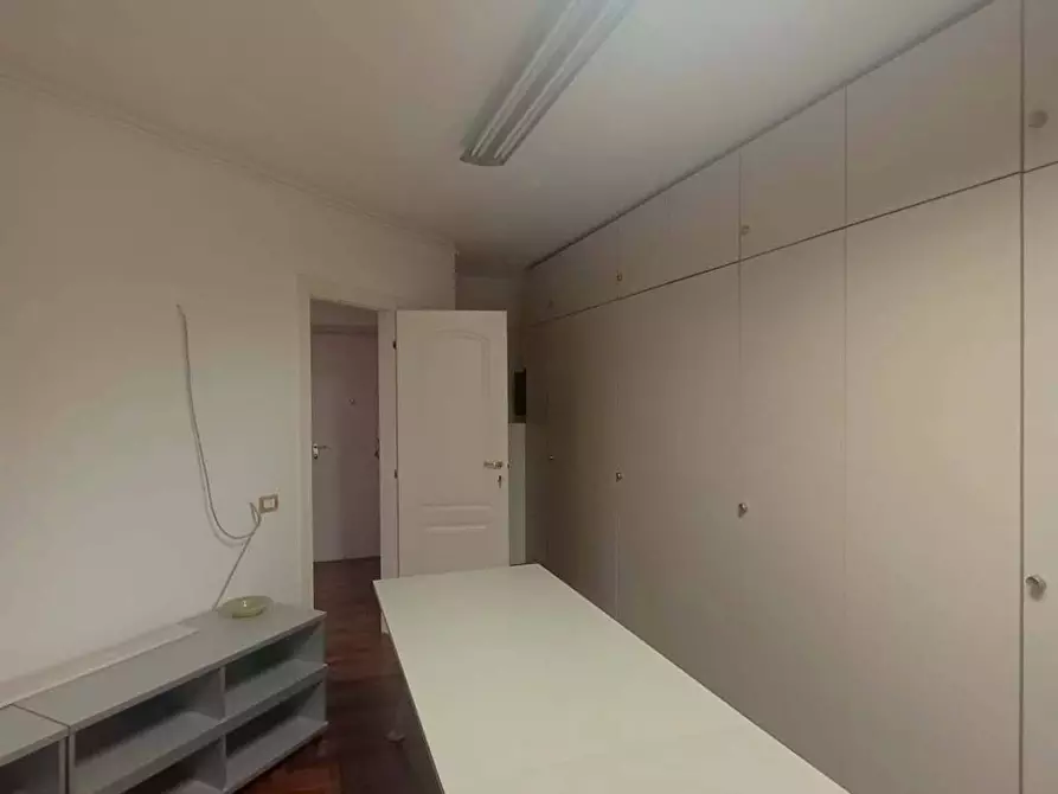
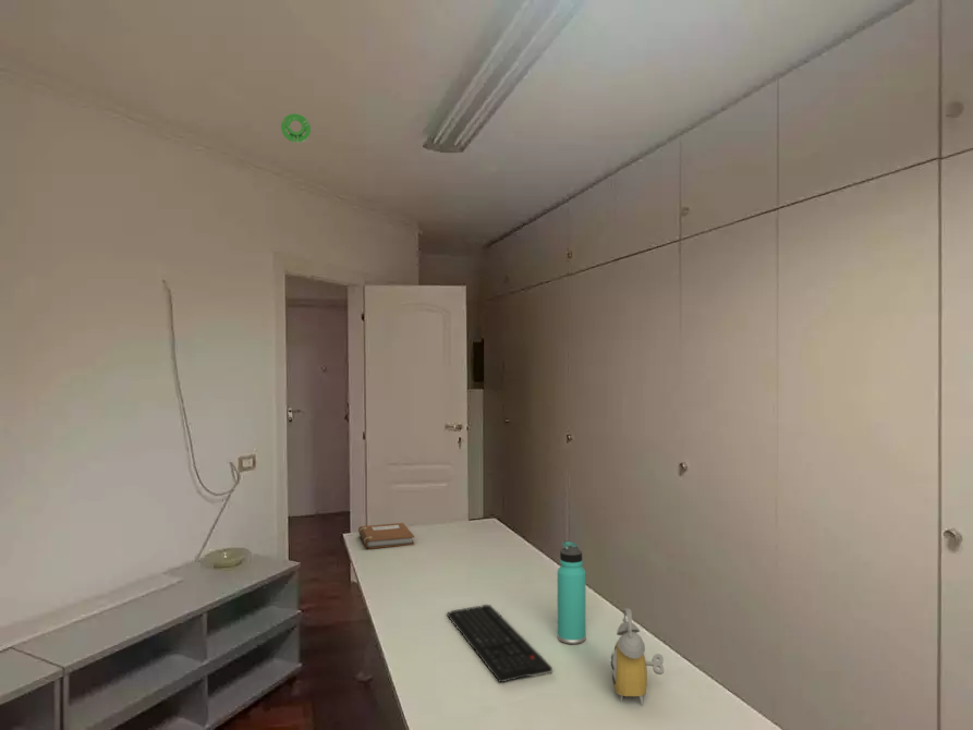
+ smoke detector [280,112,312,144]
+ notebook [357,522,415,549]
+ keyboard [446,604,554,683]
+ alarm clock [610,607,666,707]
+ thermos bottle [557,540,586,645]
